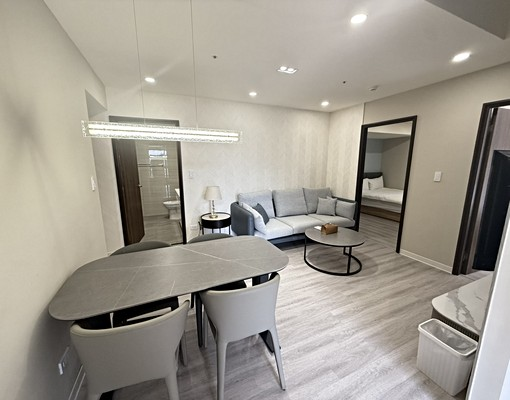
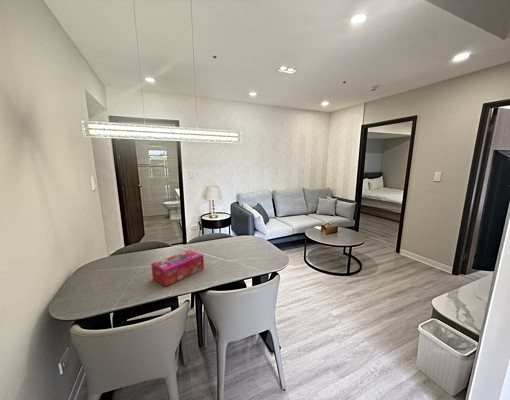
+ tissue box [150,249,205,287]
